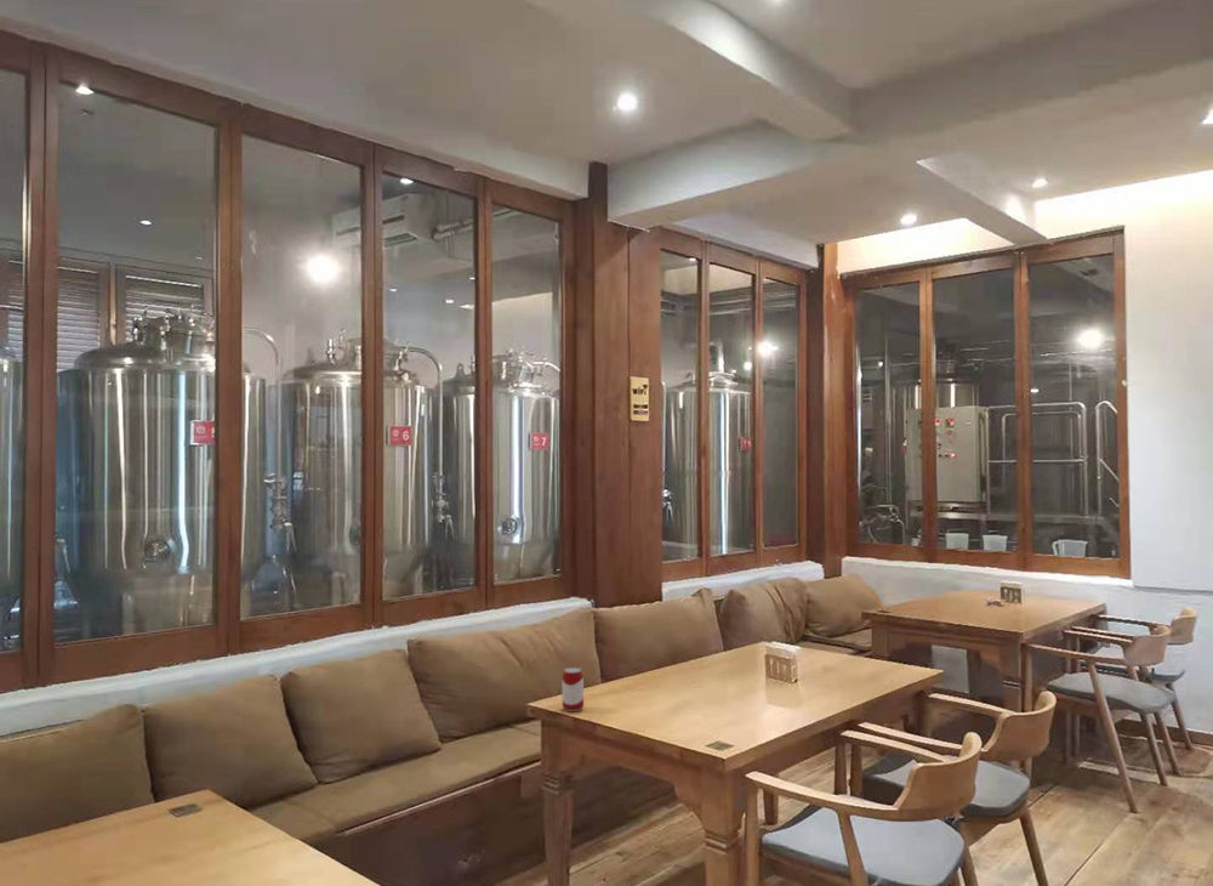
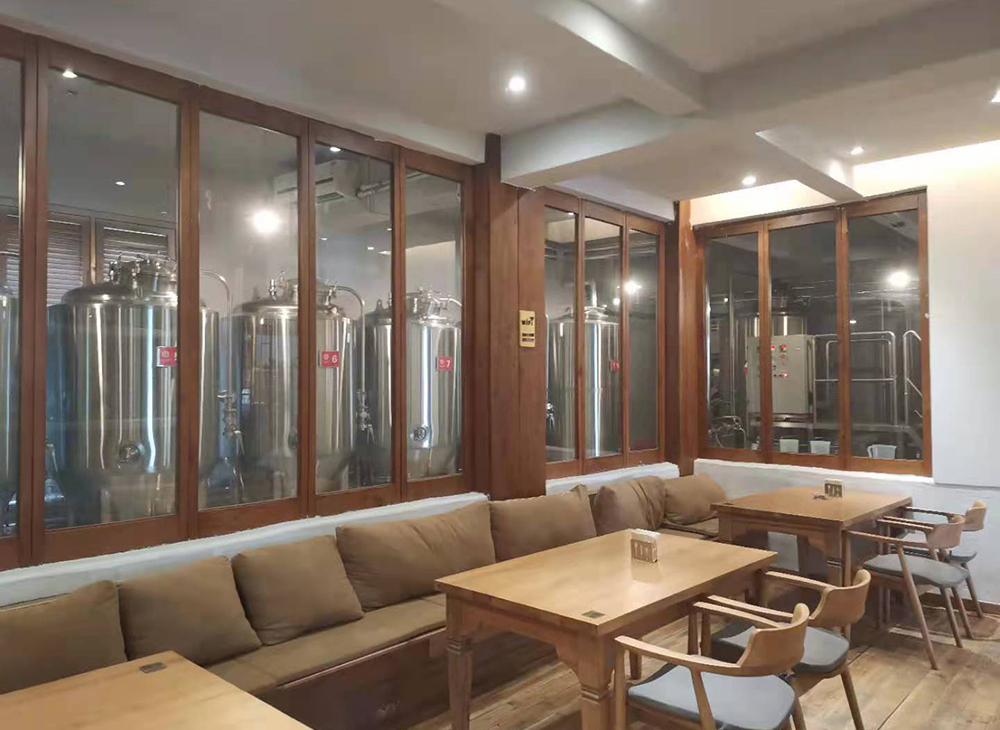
- beverage can [562,666,585,712]
